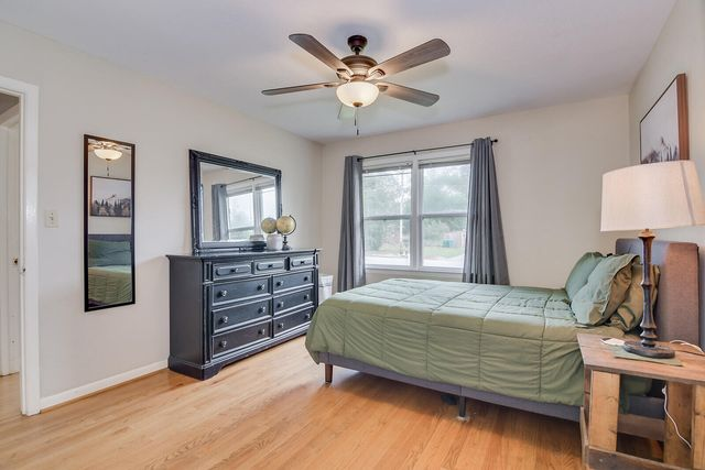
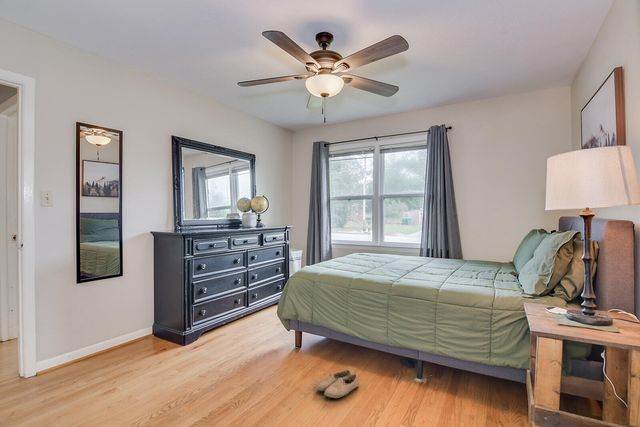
+ shoe [315,368,360,399]
